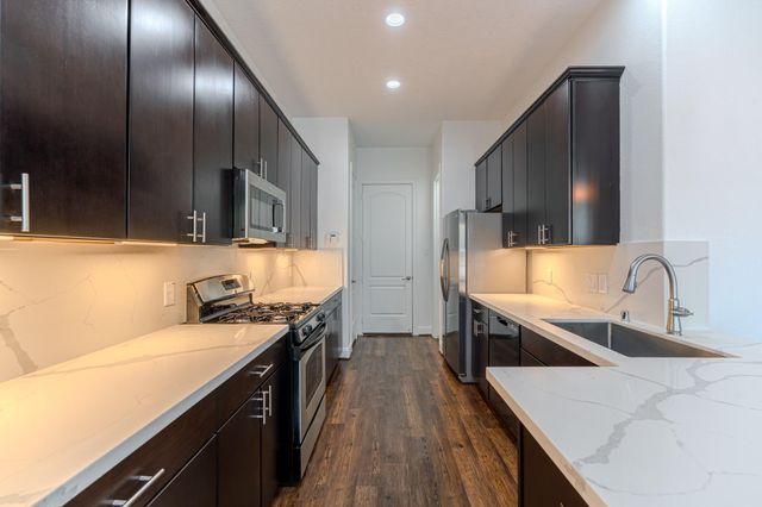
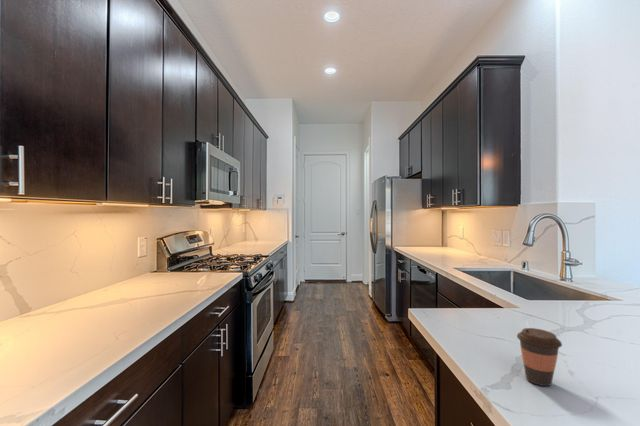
+ coffee cup [516,327,563,387]
